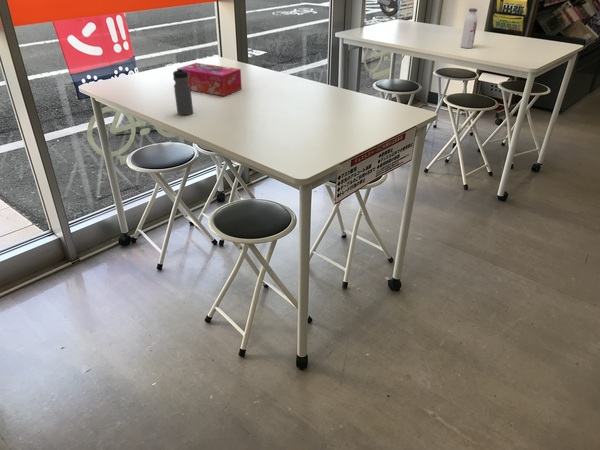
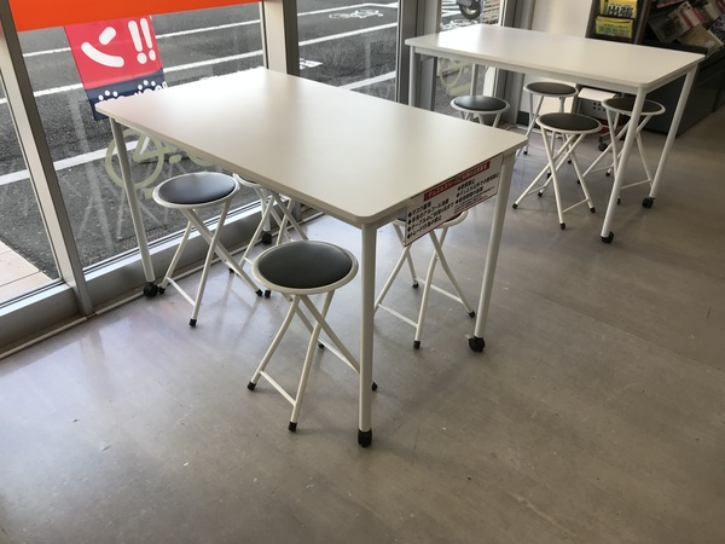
- water bottle [172,67,194,116]
- tissue box [176,62,243,97]
- water bottle [460,7,478,49]
